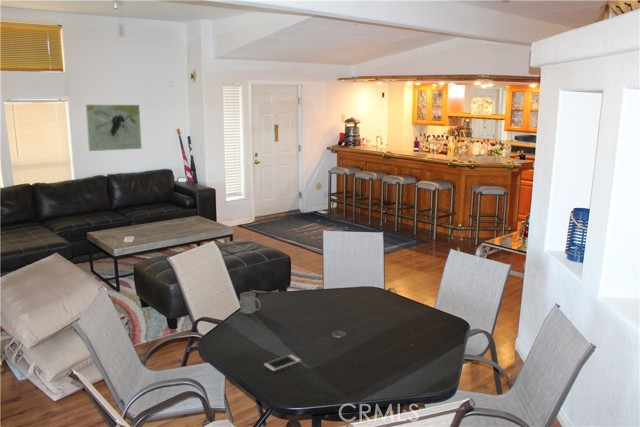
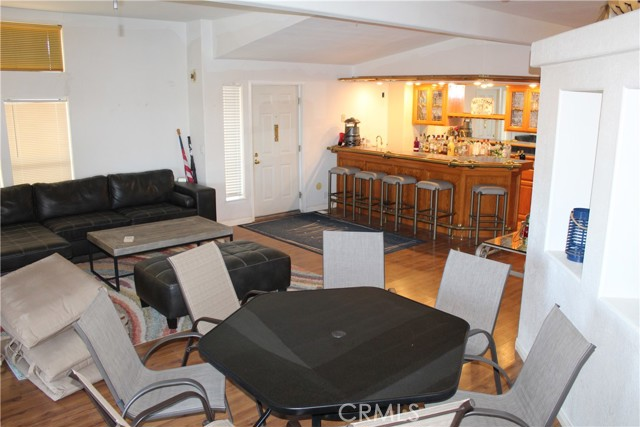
- cell phone [263,354,302,372]
- mug [239,291,262,315]
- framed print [85,104,143,152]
